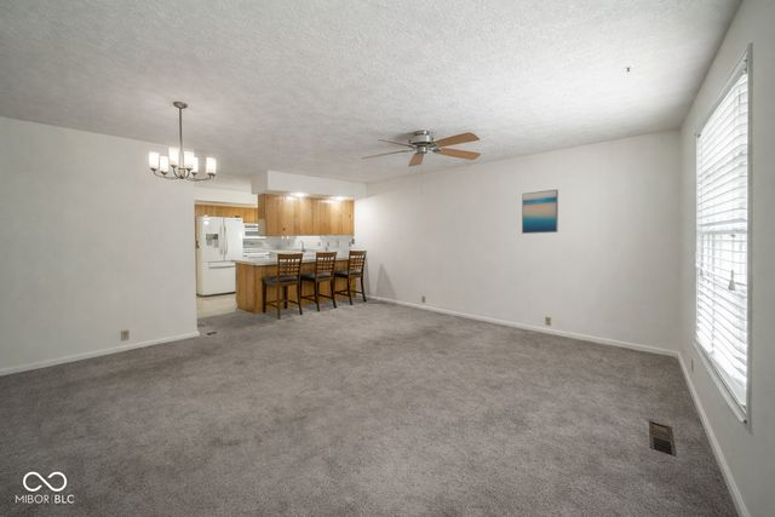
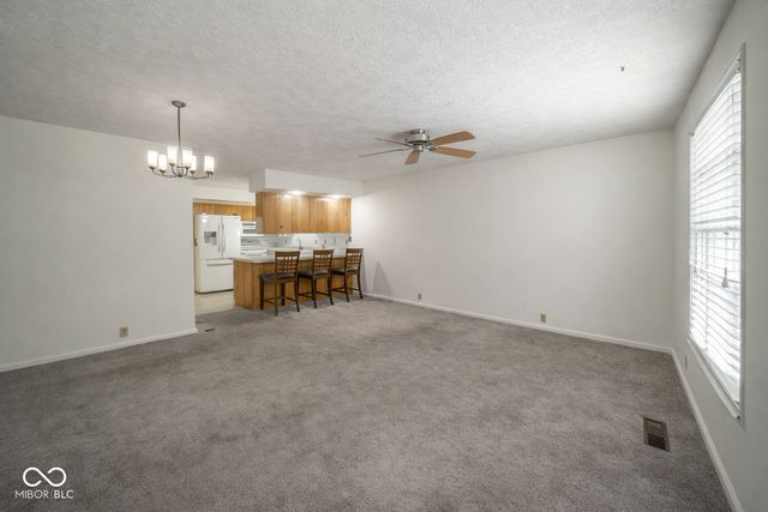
- wall art [521,188,559,235]
